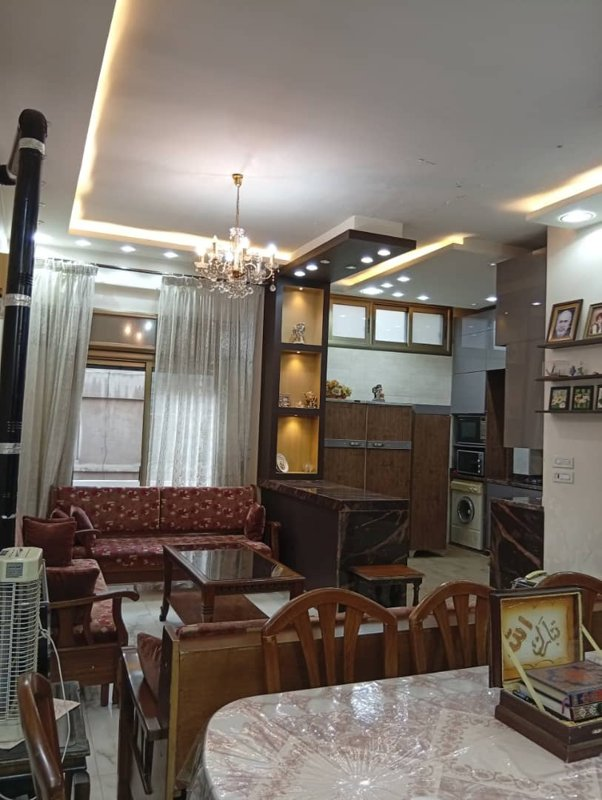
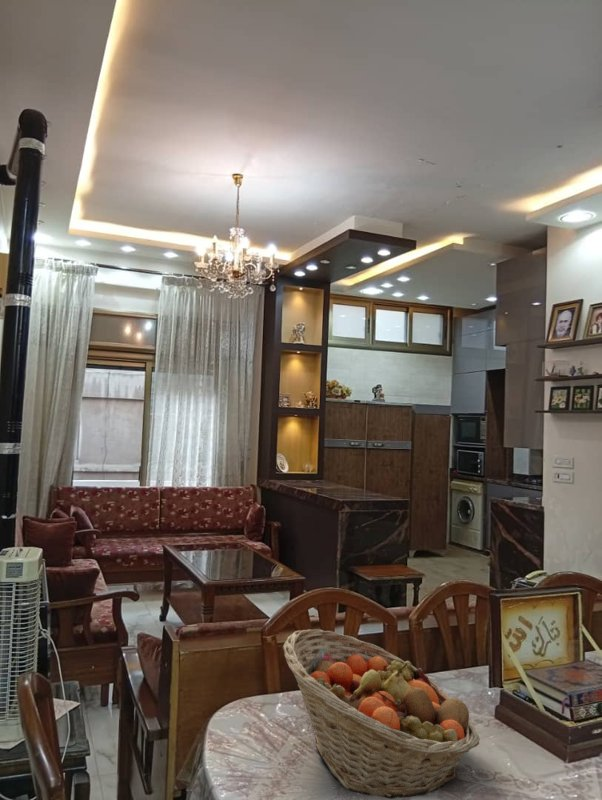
+ fruit basket [281,628,481,800]
